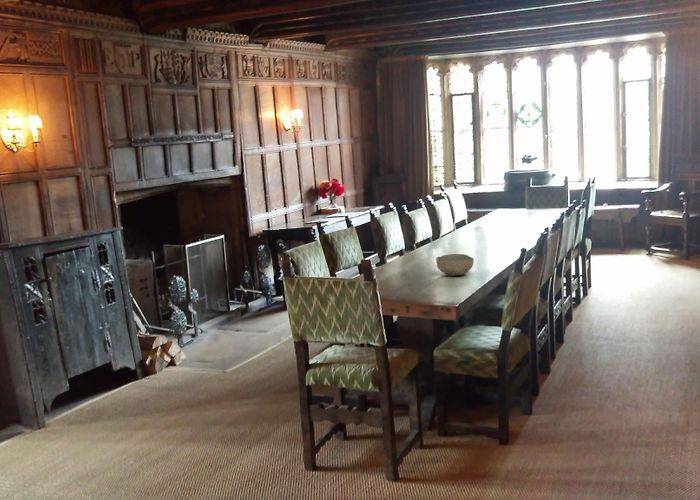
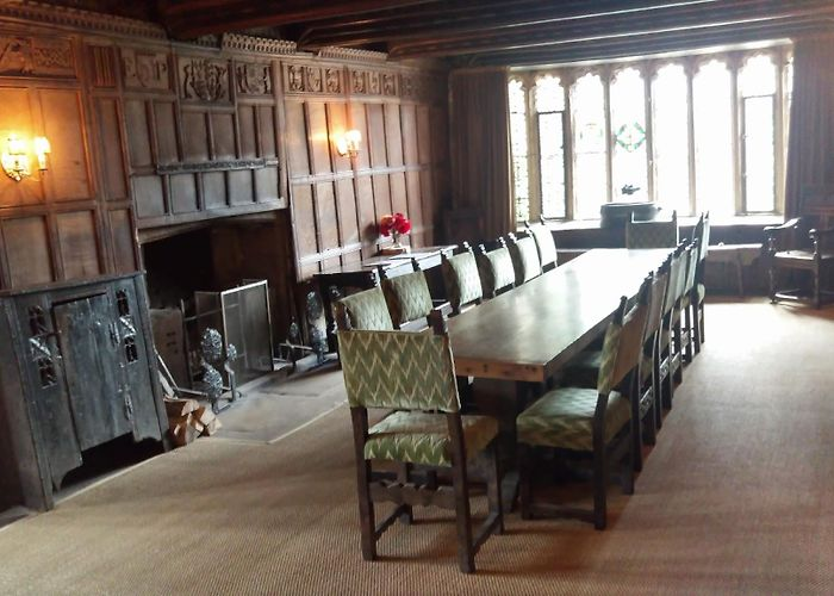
- bowl [435,253,475,277]
